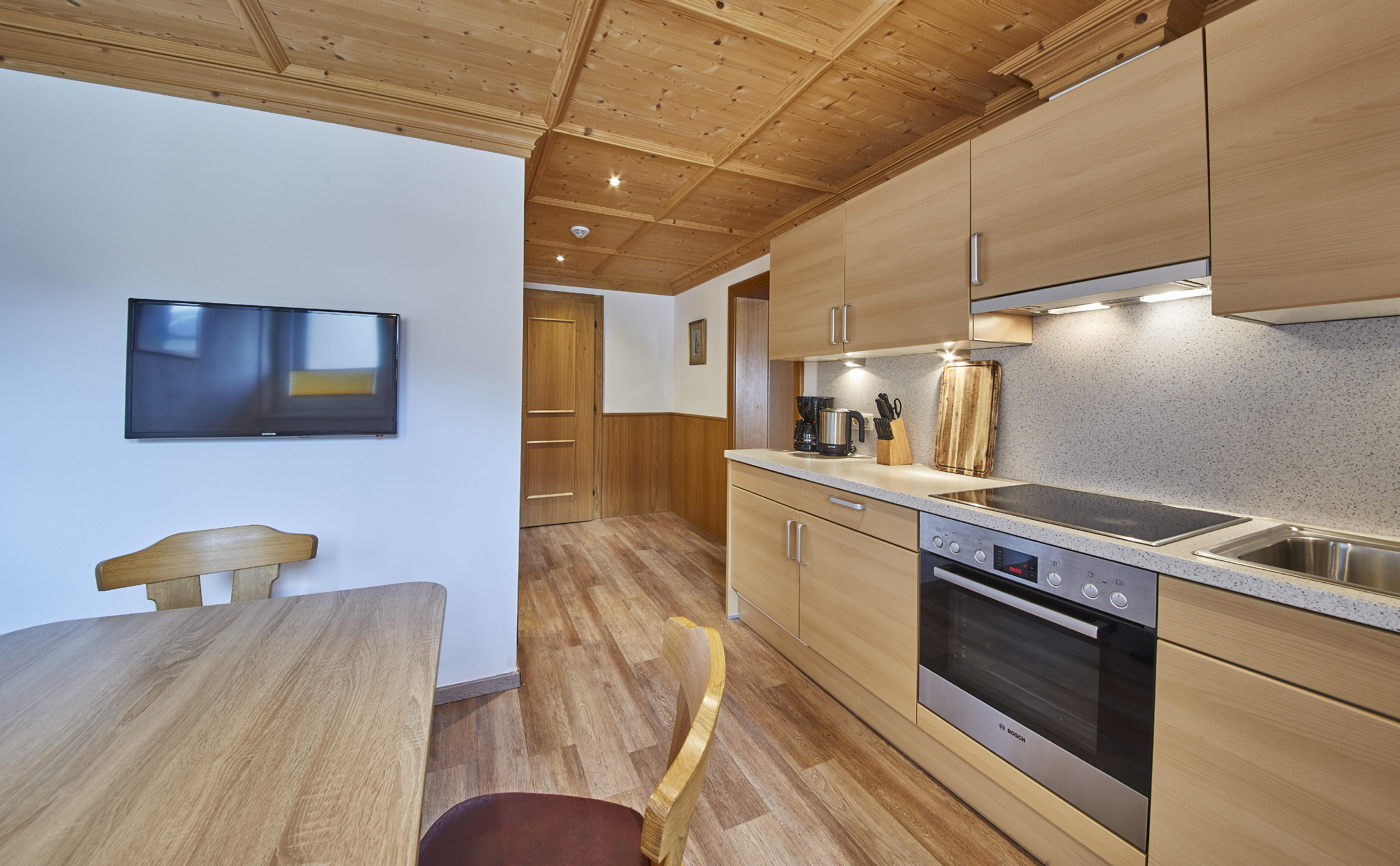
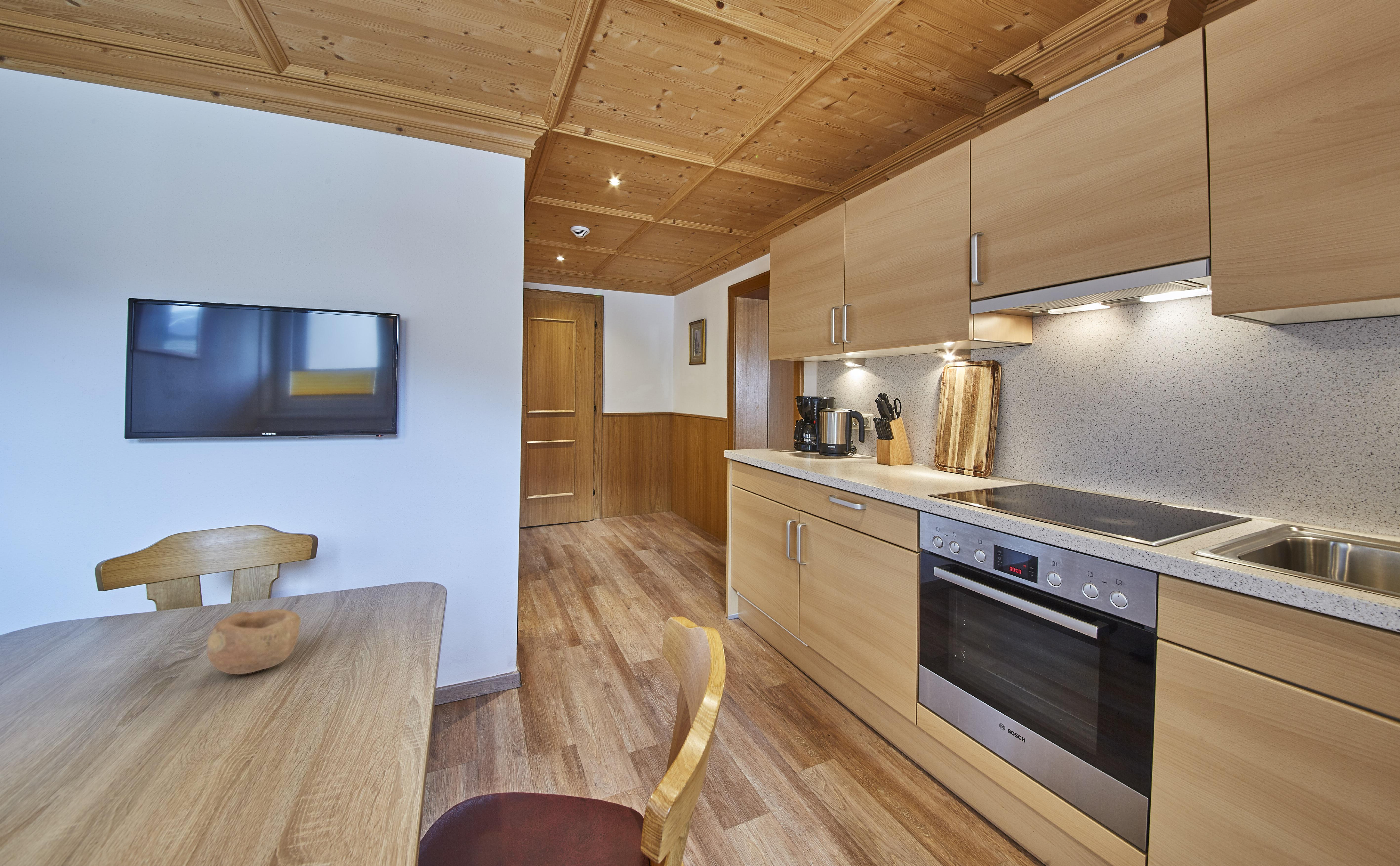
+ bowl [206,609,301,675]
